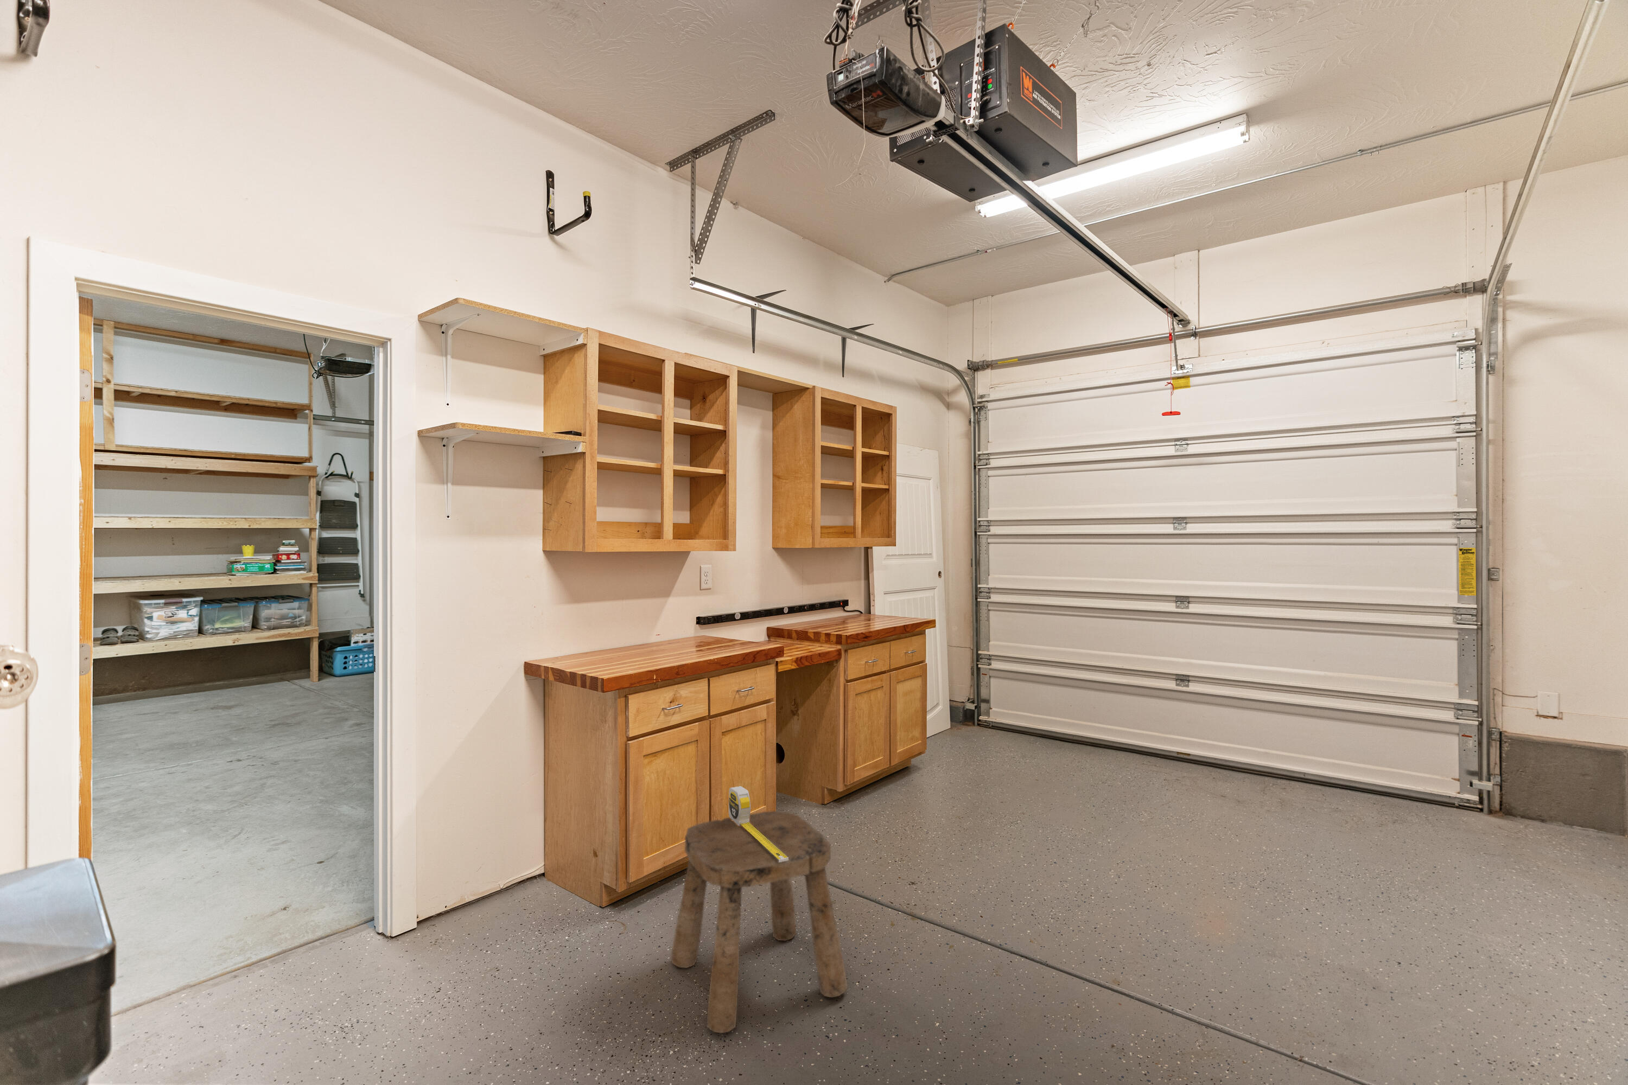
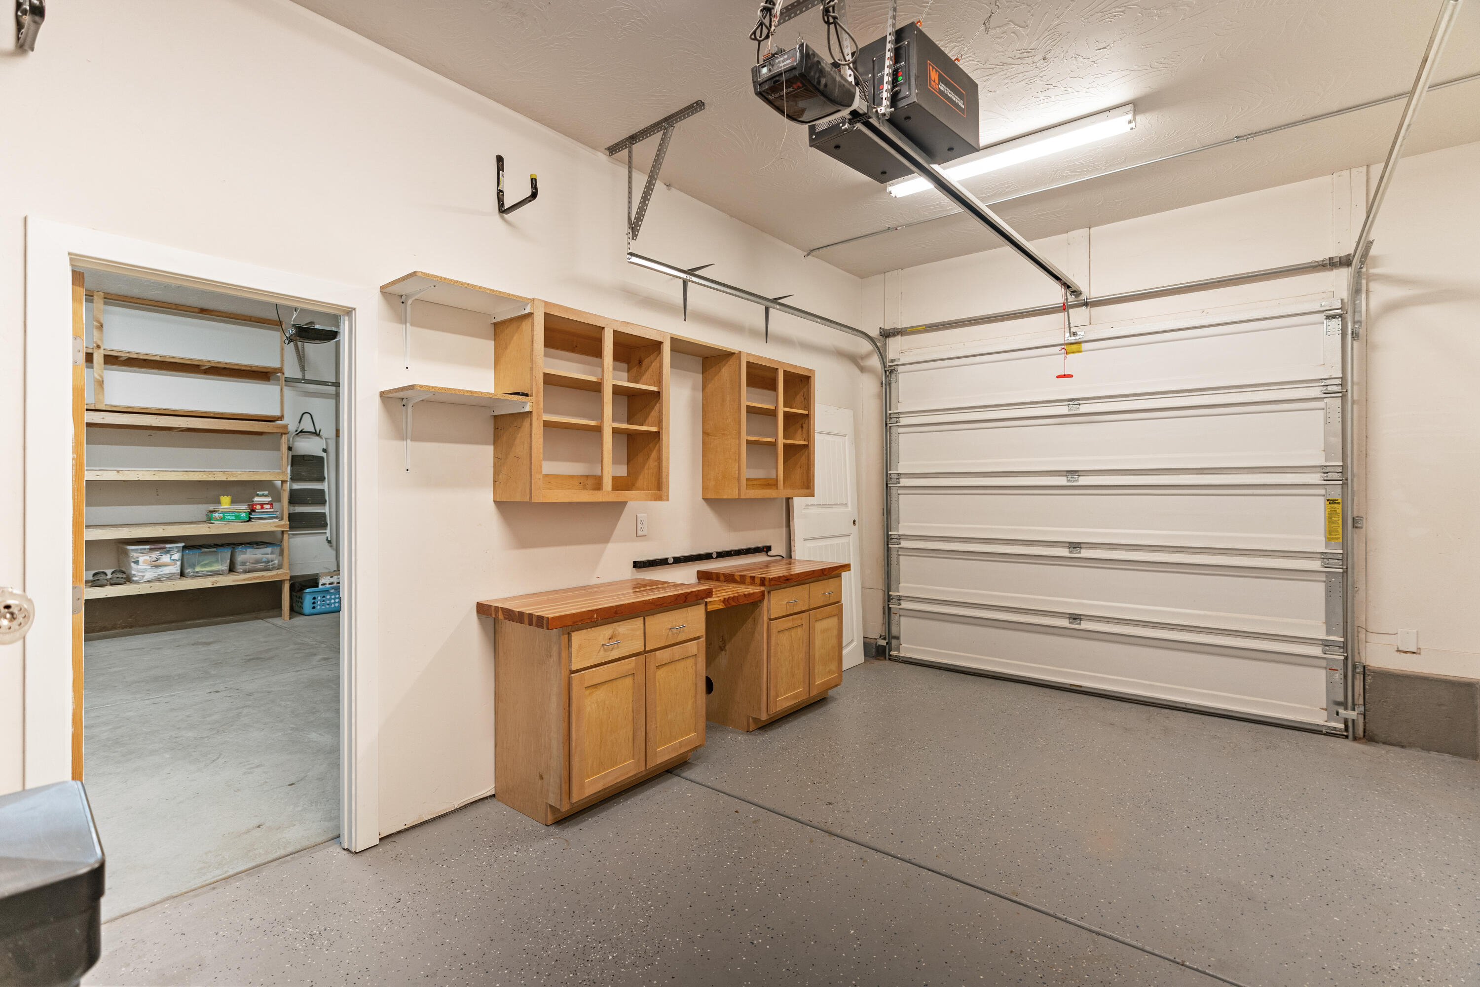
- tape measure [728,786,789,862]
- stool [670,810,848,1034]
